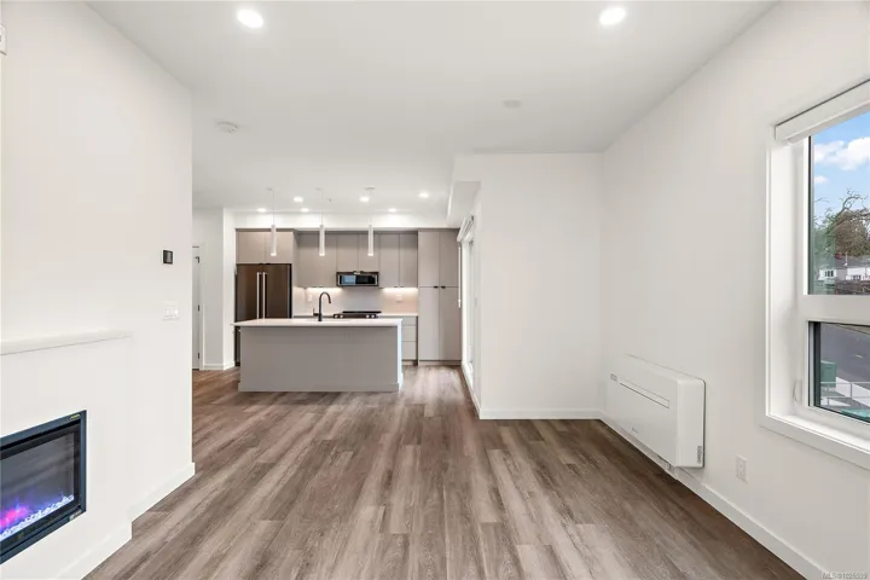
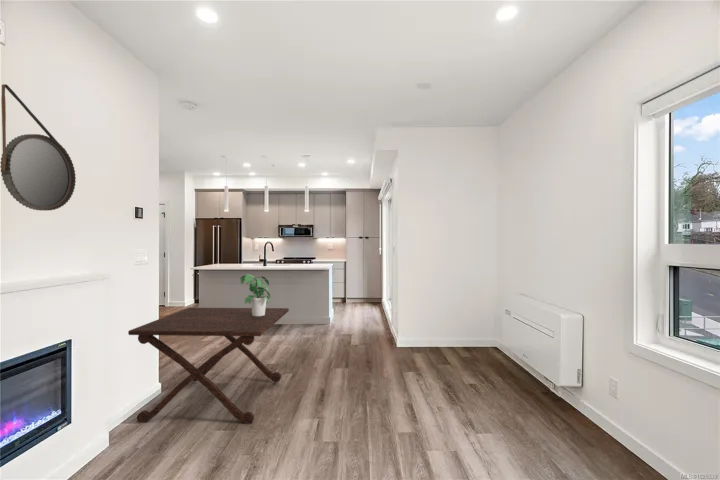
+ side table [127,307,290,425]
+ home mirror [0,83,77,212]
+ potted plant [239,273,271,316]
